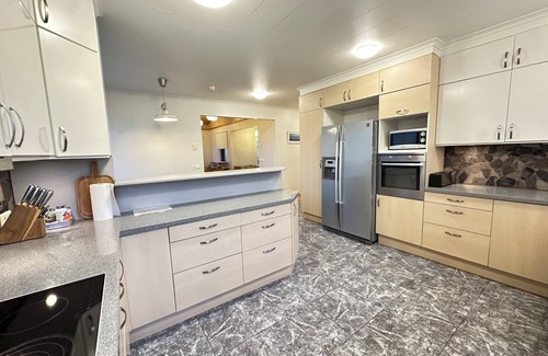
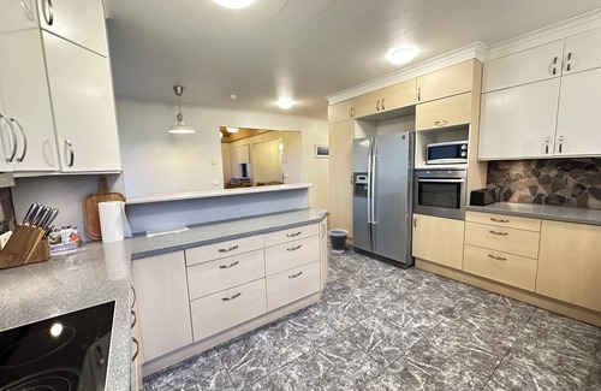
+ wastebasket [327,229,350,254]
